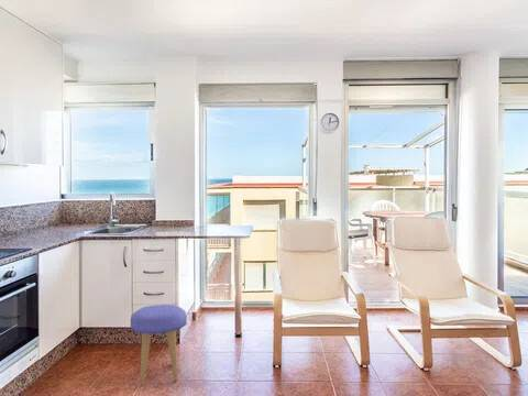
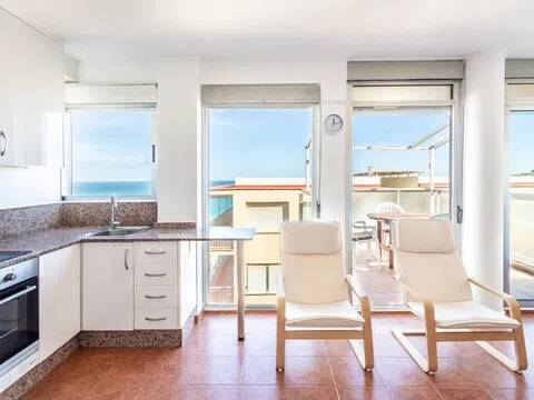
- stool [130,304,188,386]
